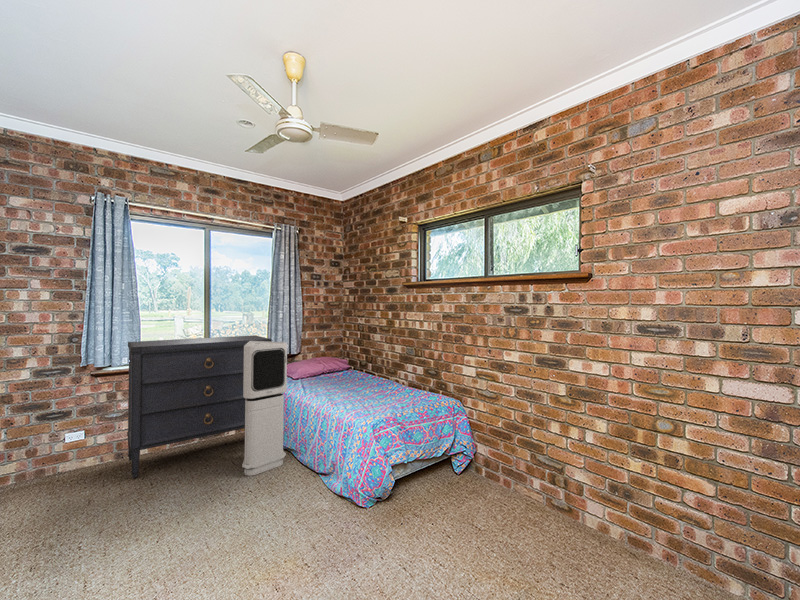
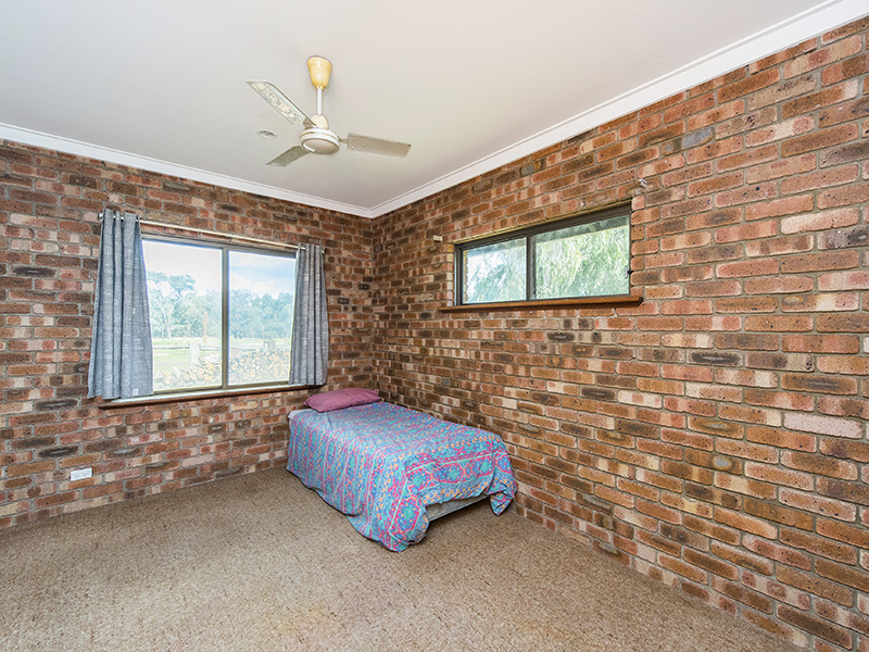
- dresser [126,334,273,479]
- air purifier [241,341,288,477]
